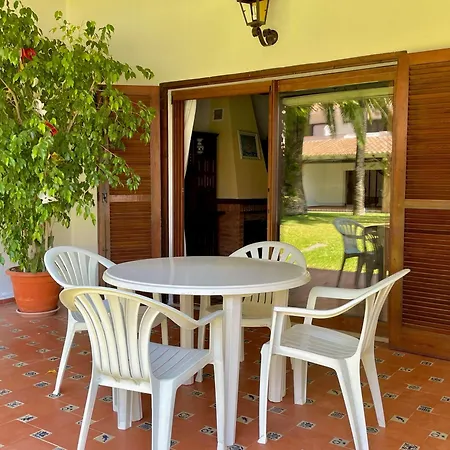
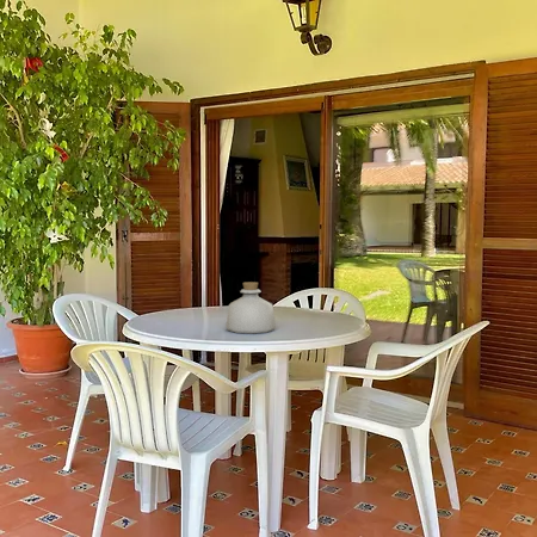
+ bottle [224,280,277,335]
